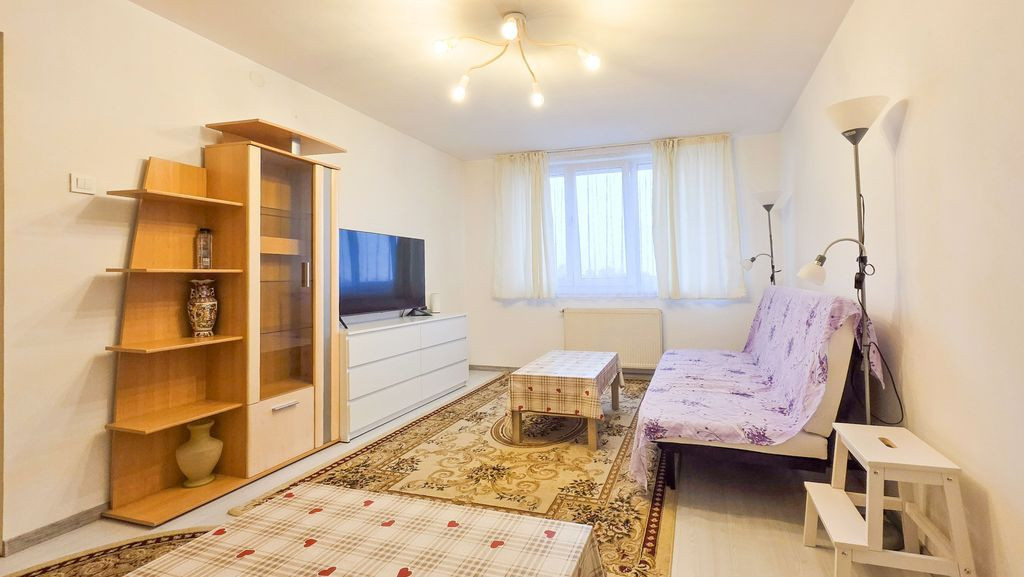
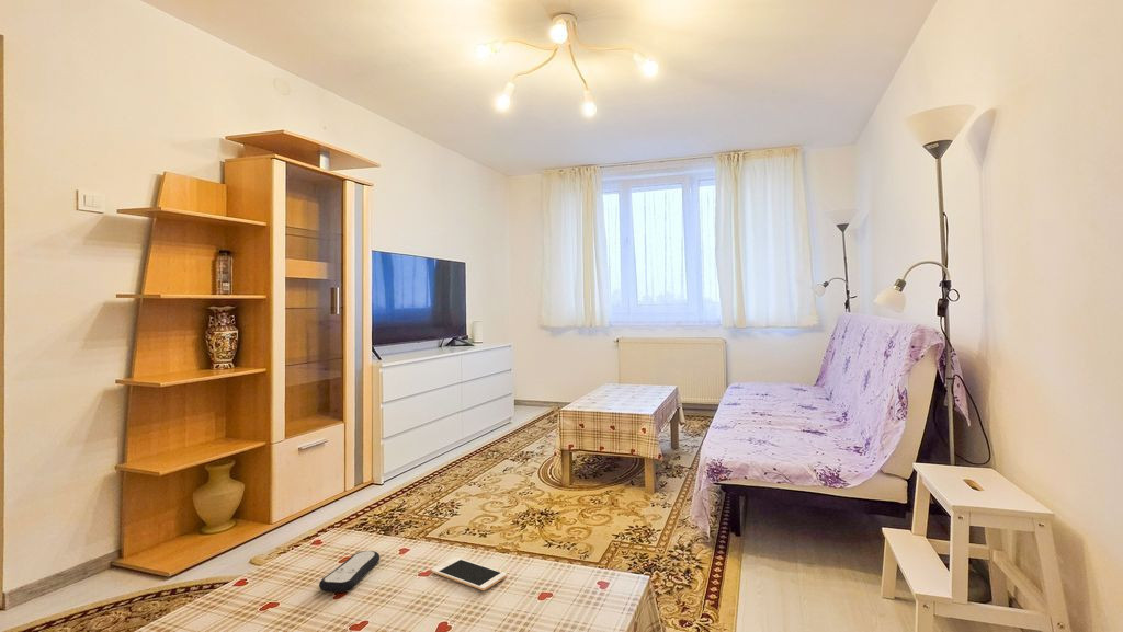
+ cell phone [431,556,508,591]
+ remote control [318,550,381,593]
